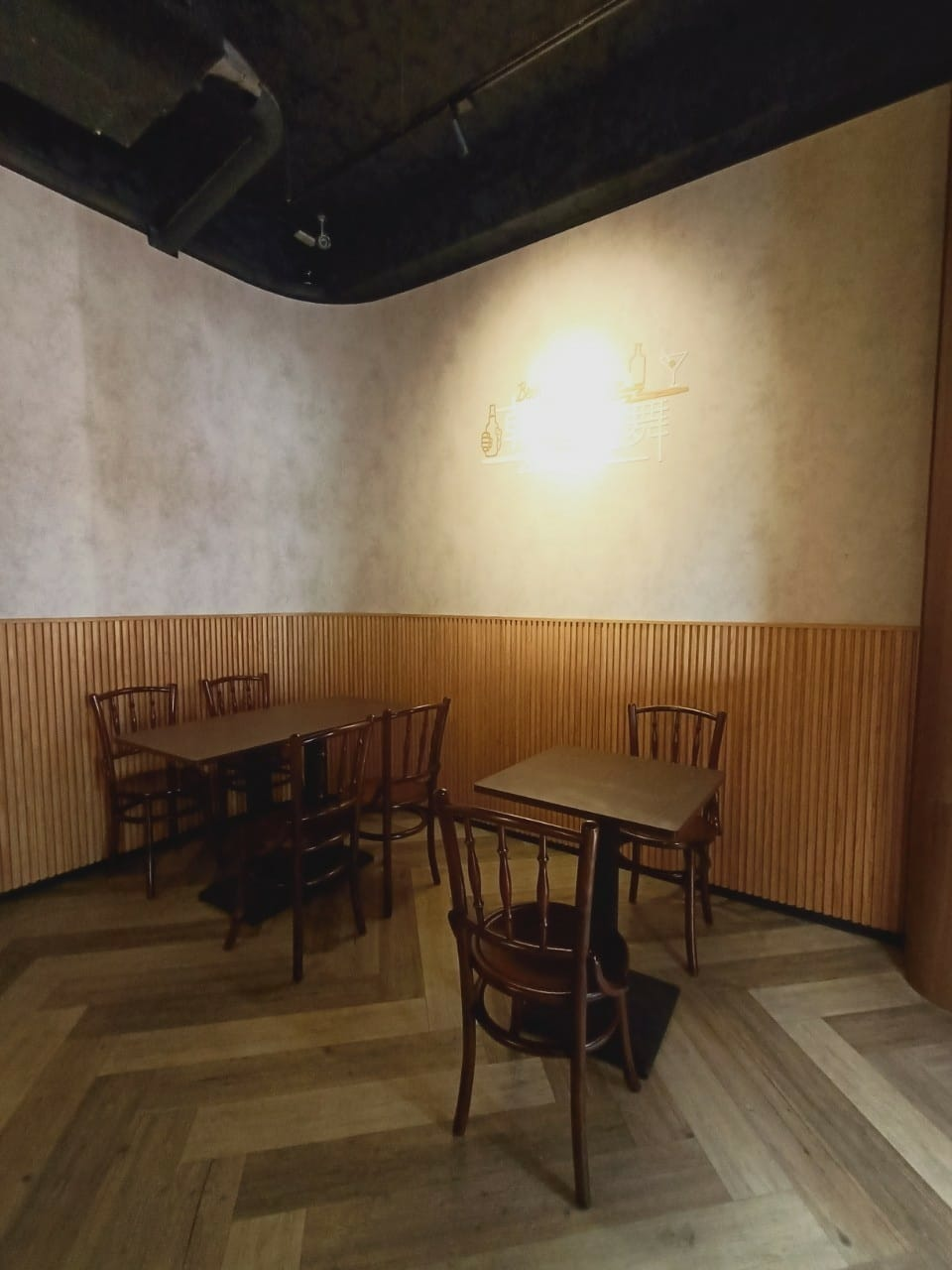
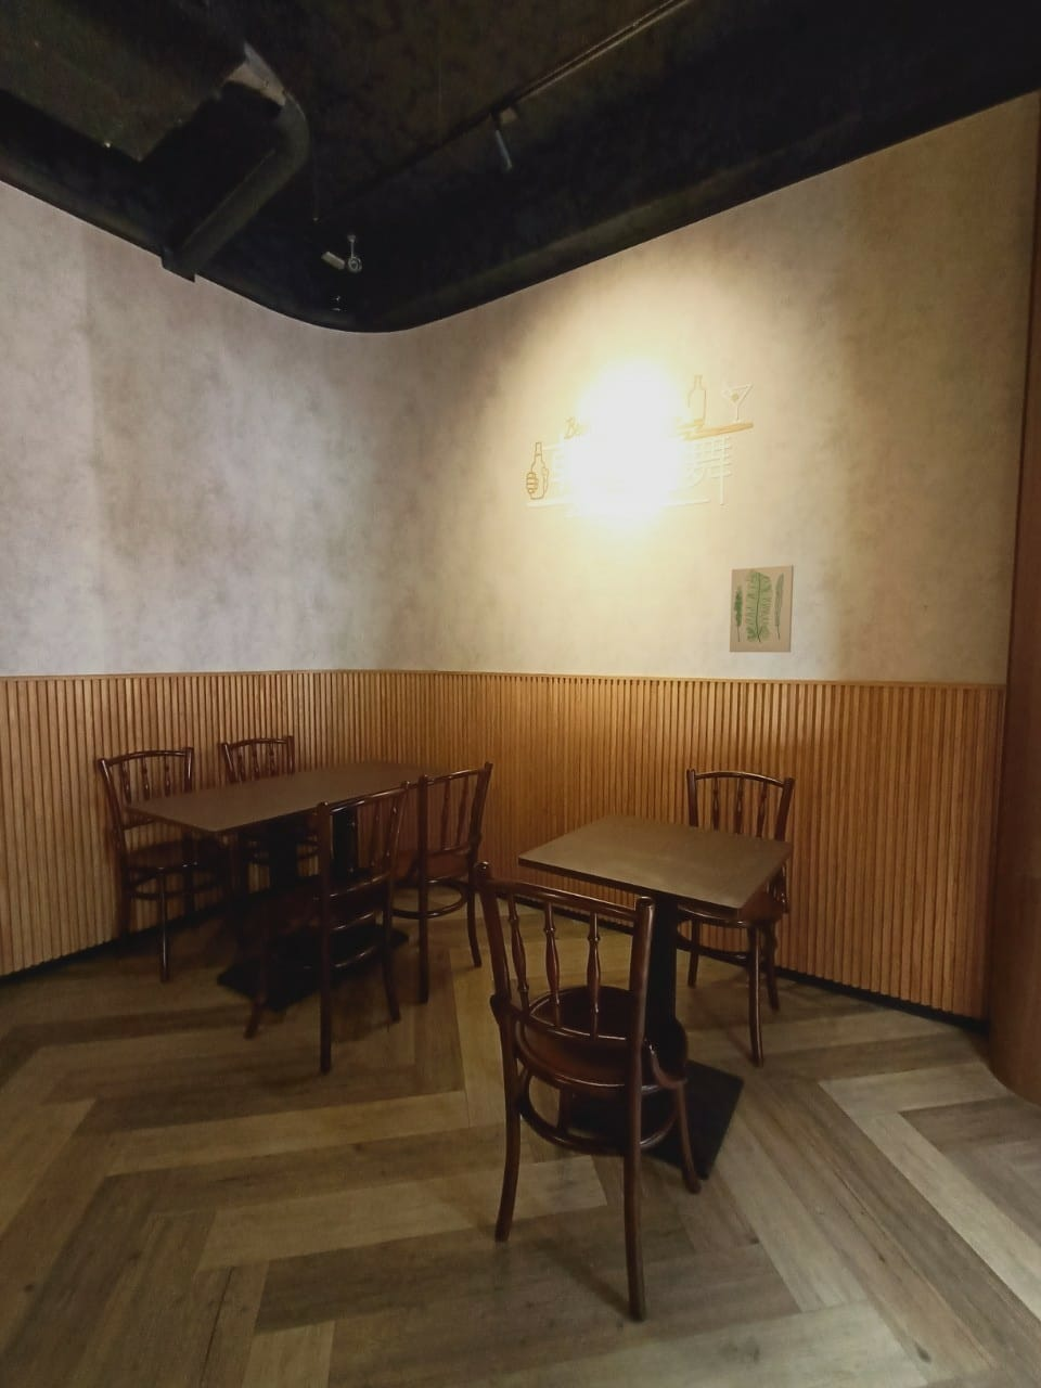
+ wall art [728,564,795,652]
